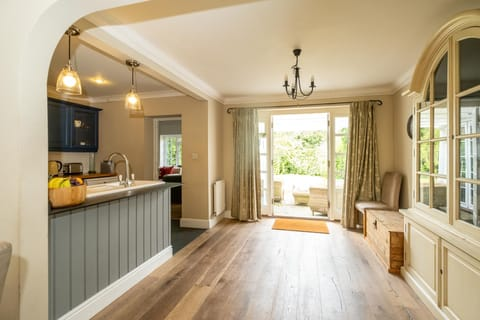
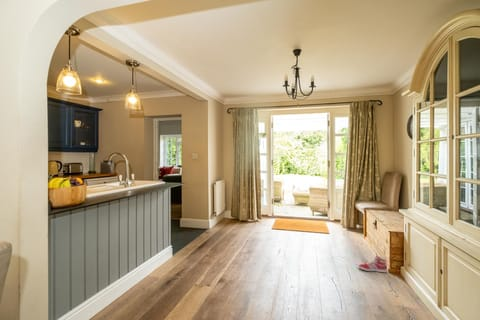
+ sneaker [357,254,388,274]
